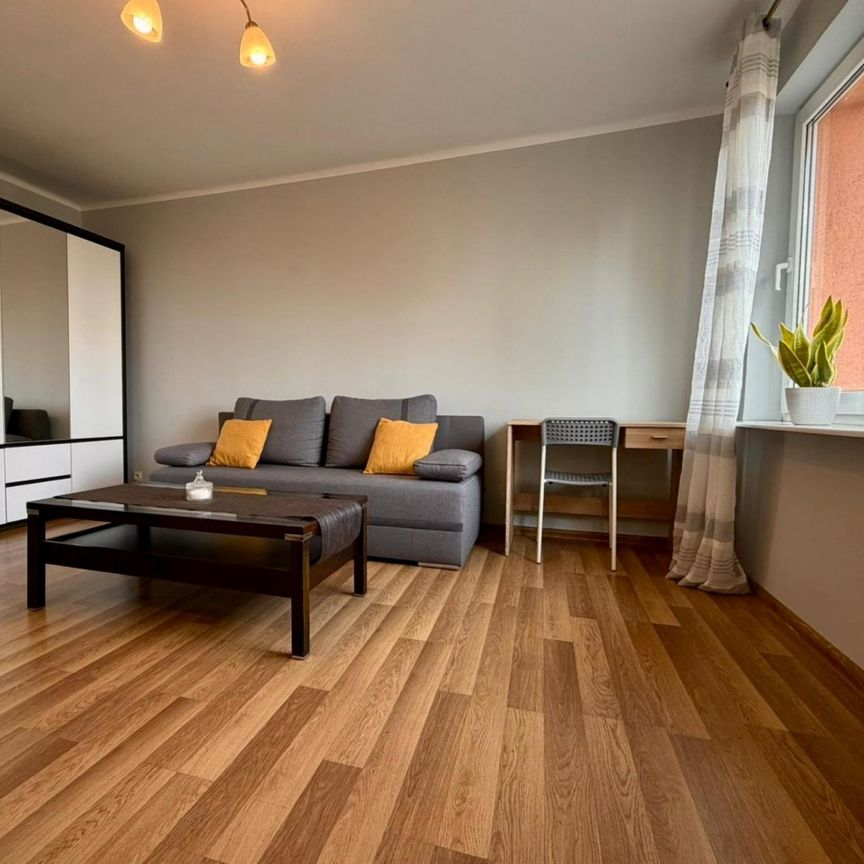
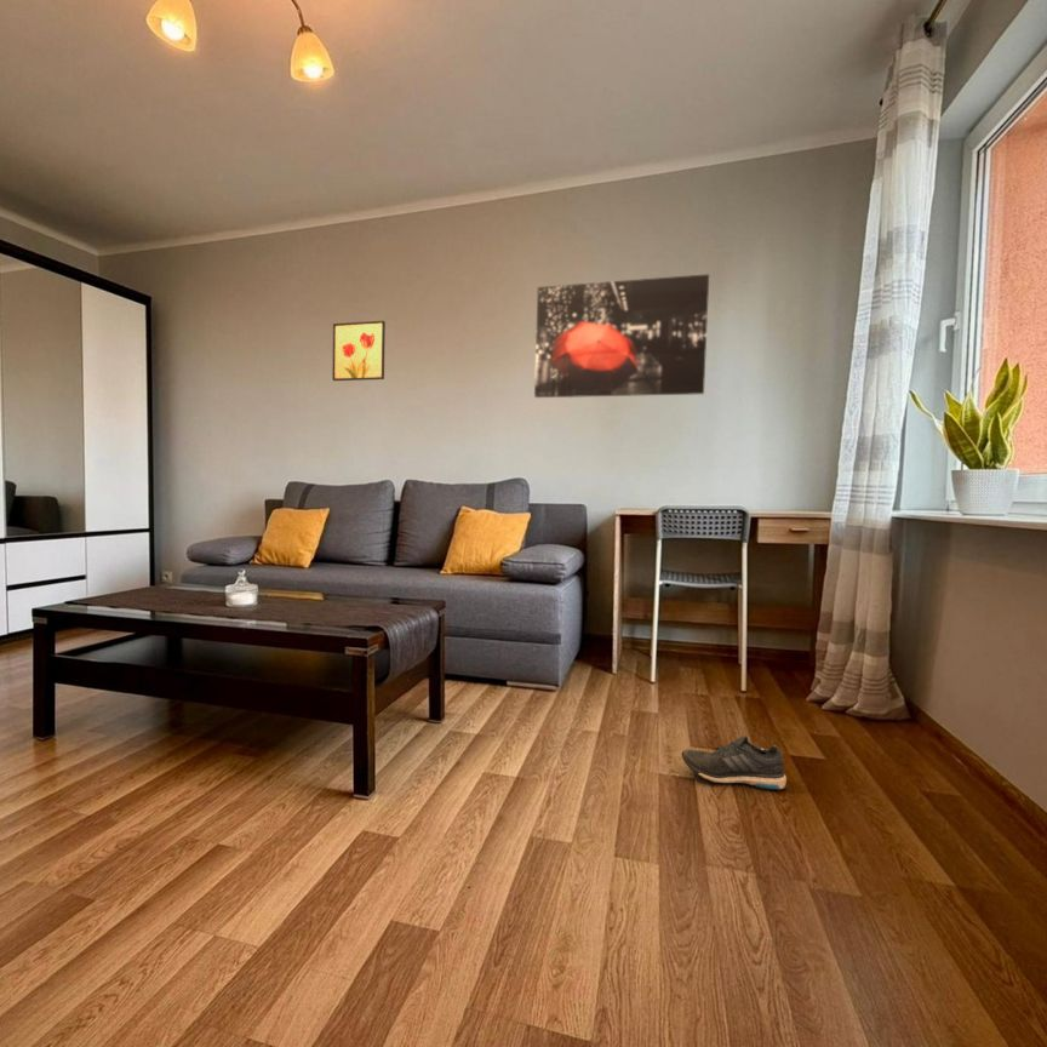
+ wall art [533,273,710,399]
+ shoe [681,734,788,791]
+ wall art [331,320,387,382]
